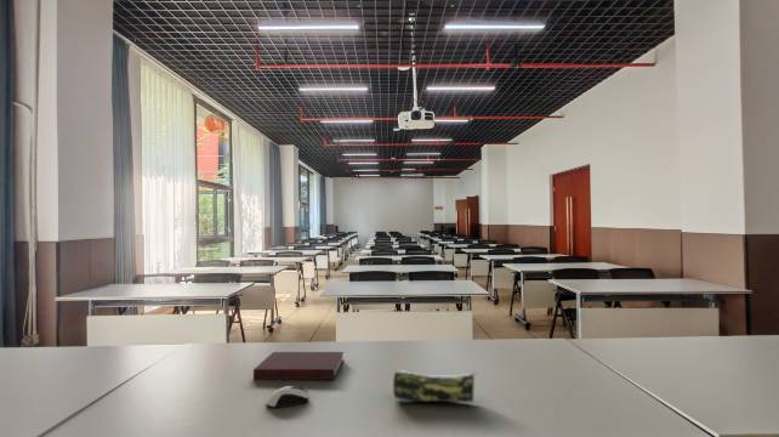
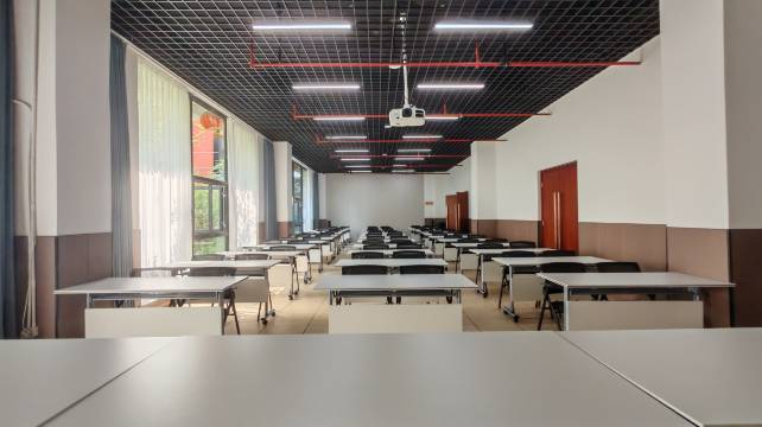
- computer mouse [265,385,311,409]
- pencil case [392,369,479,403]
- notebook [252,351,345,381]
